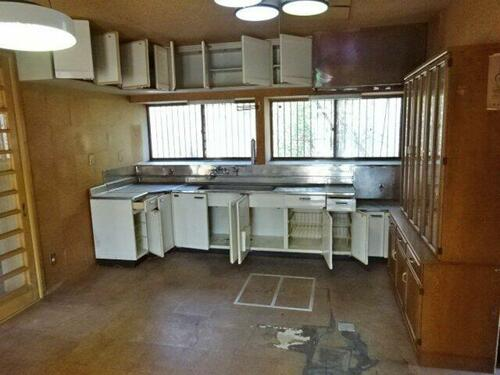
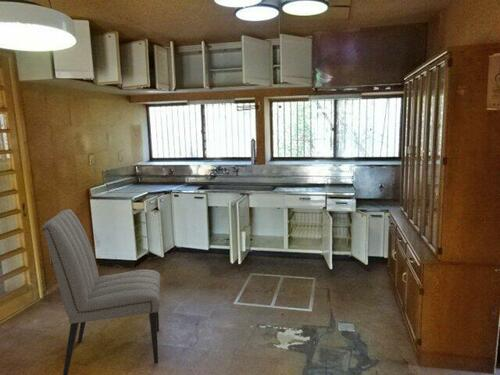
+ chair [41,208,162,375]
